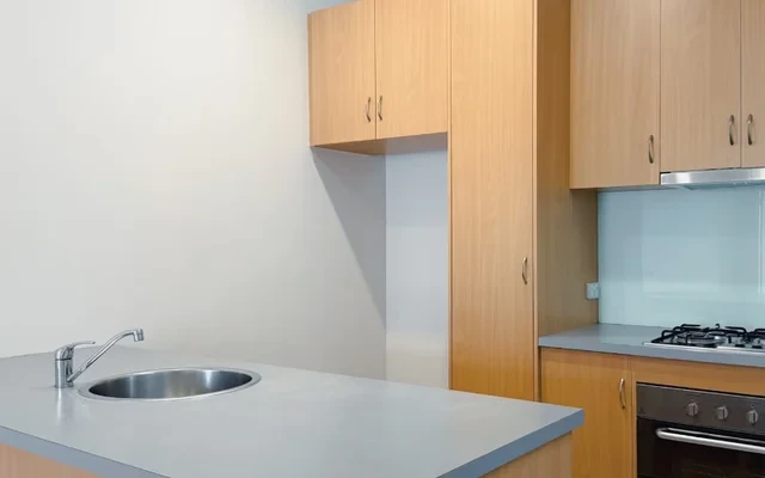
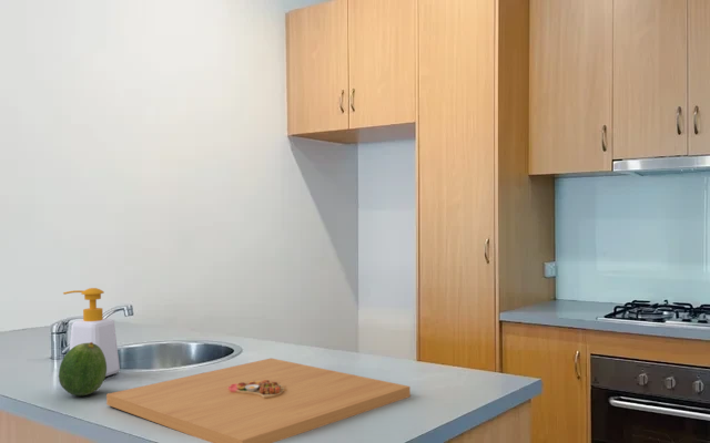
+ fruit [58,342,106,398]
+ platter [105,357,412,443]
+ soap bottle [62,287,121,378]
